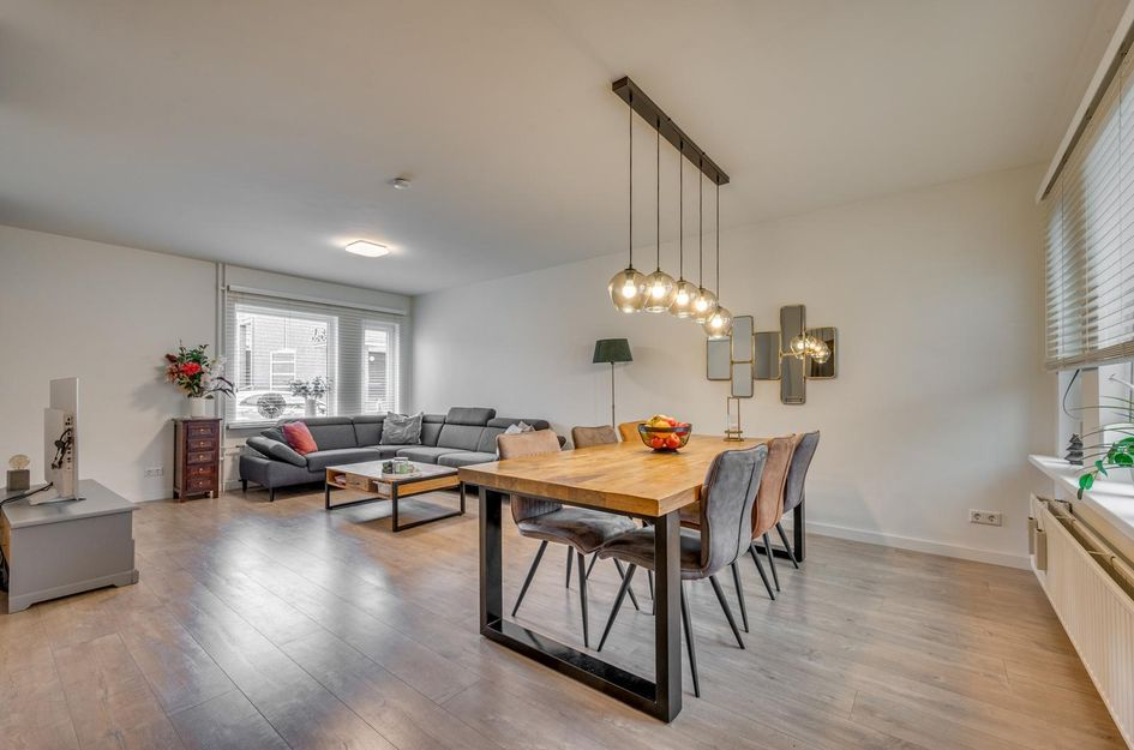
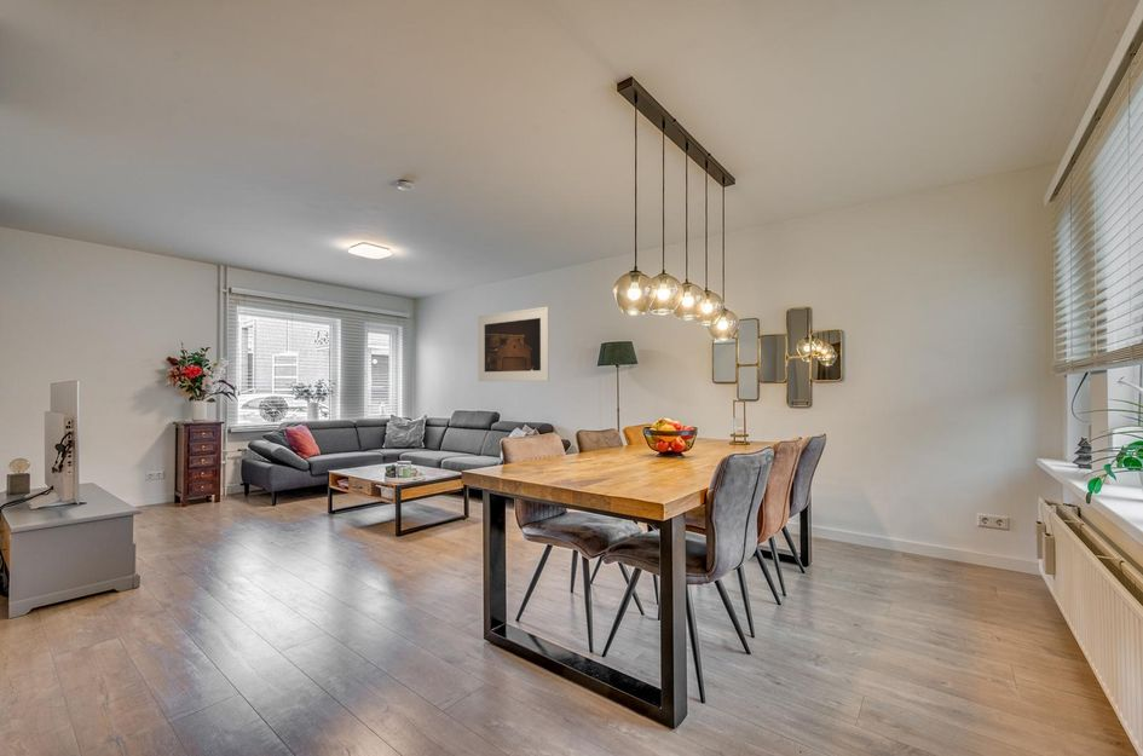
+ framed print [477,306,550,382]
